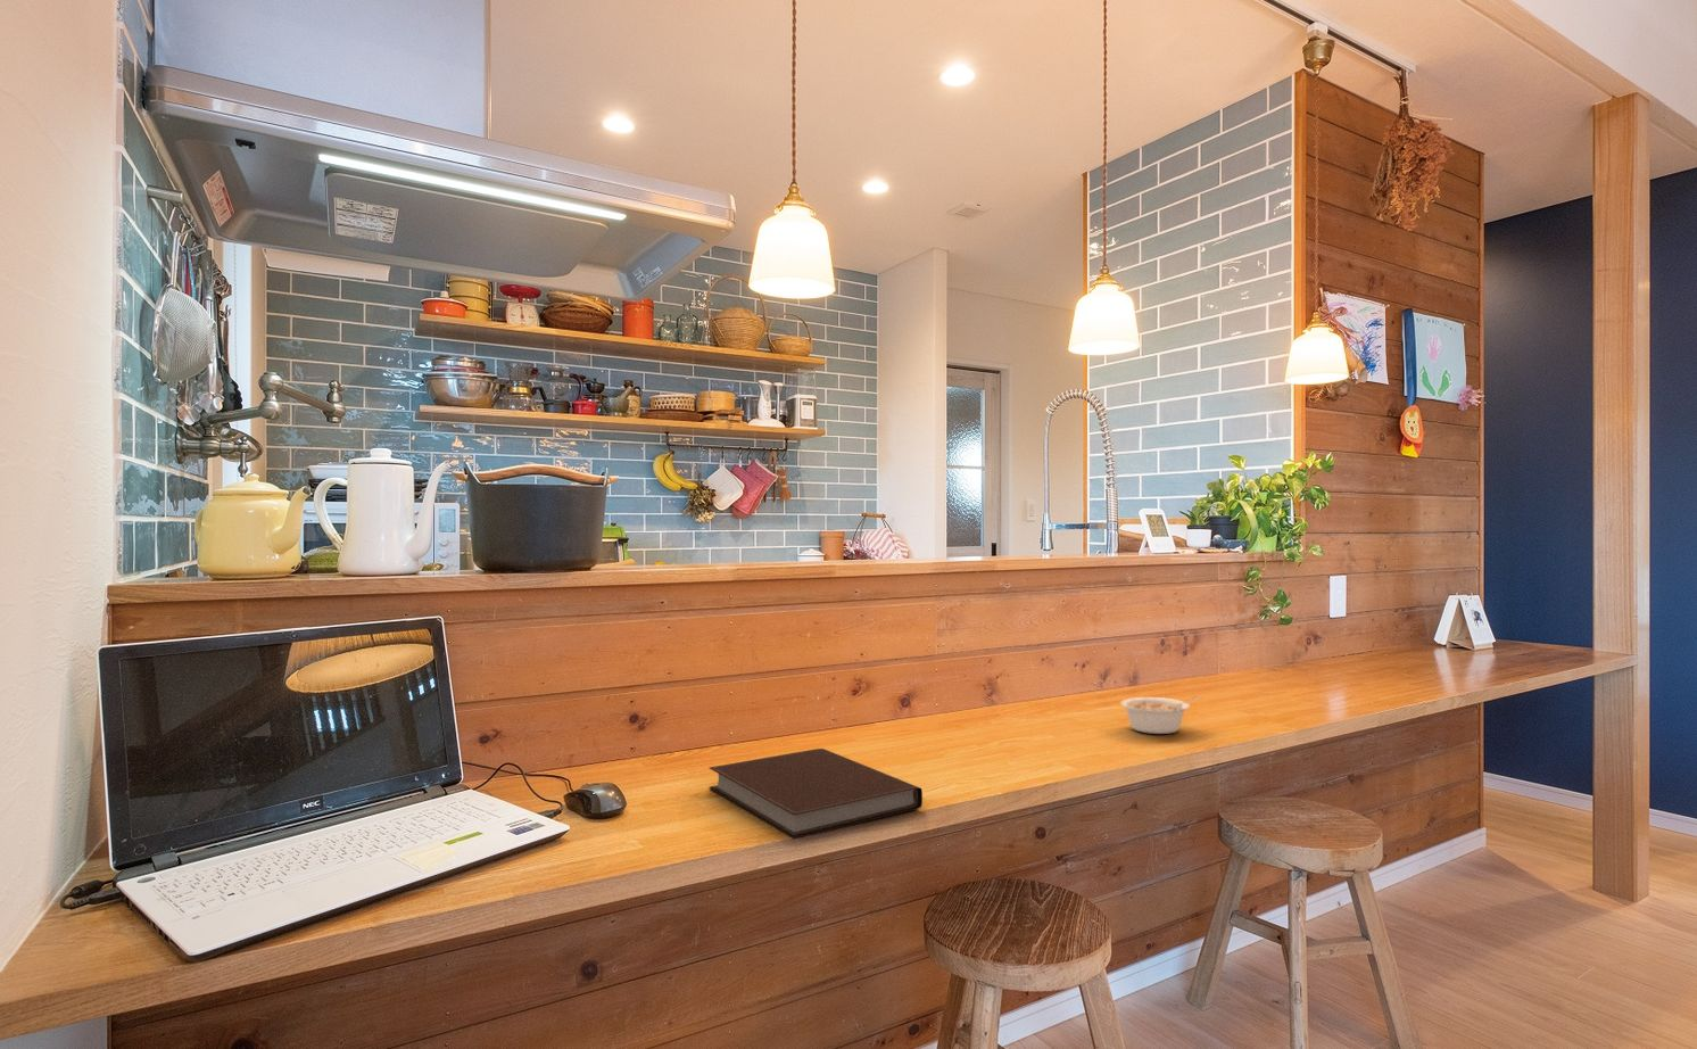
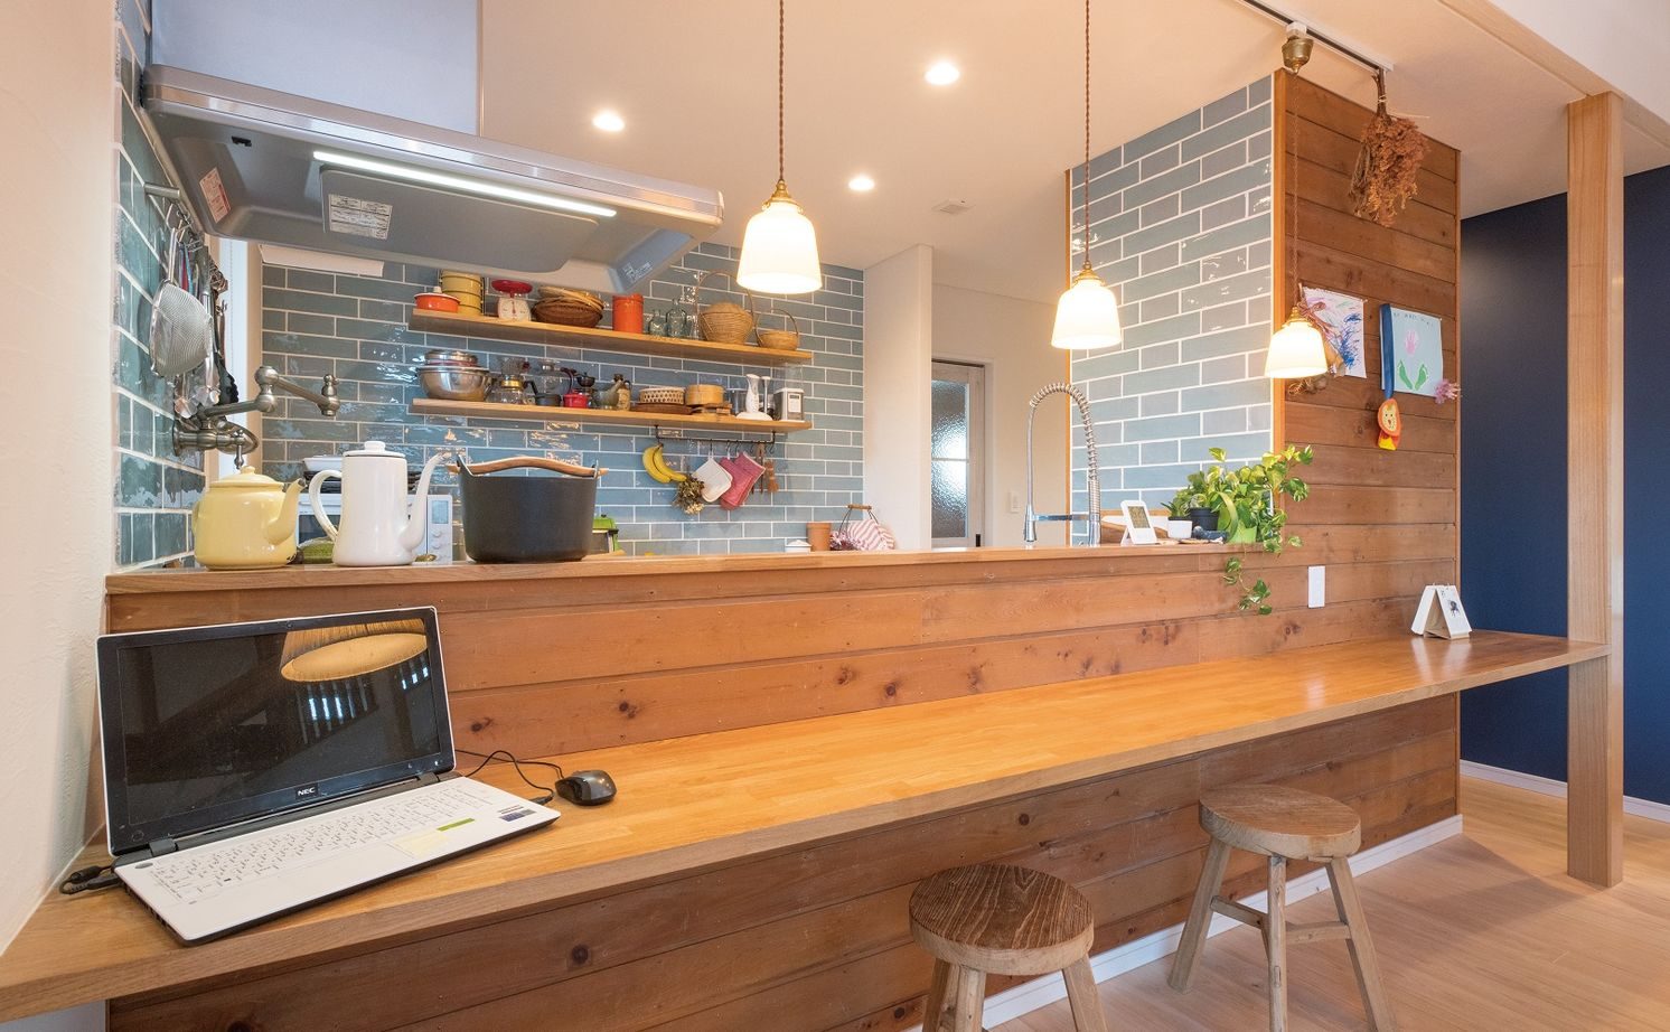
- legume [1119,695,1200,735]
- notebook [708,747,924,839]
